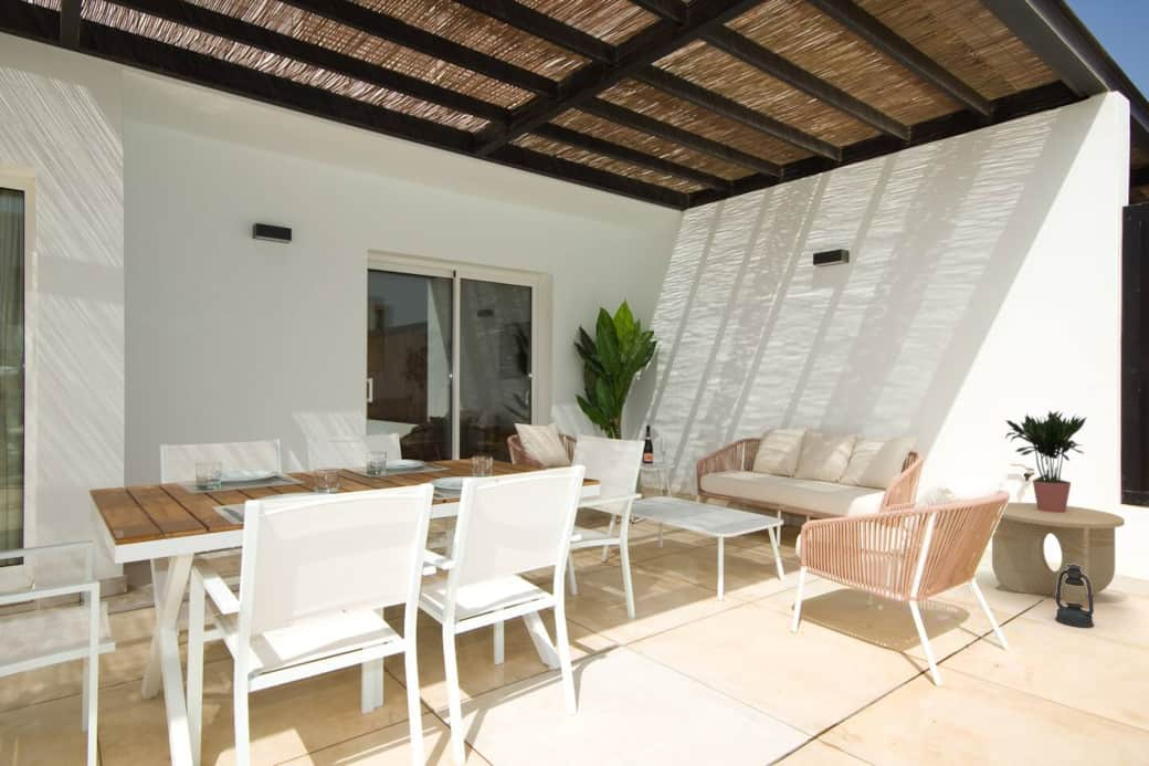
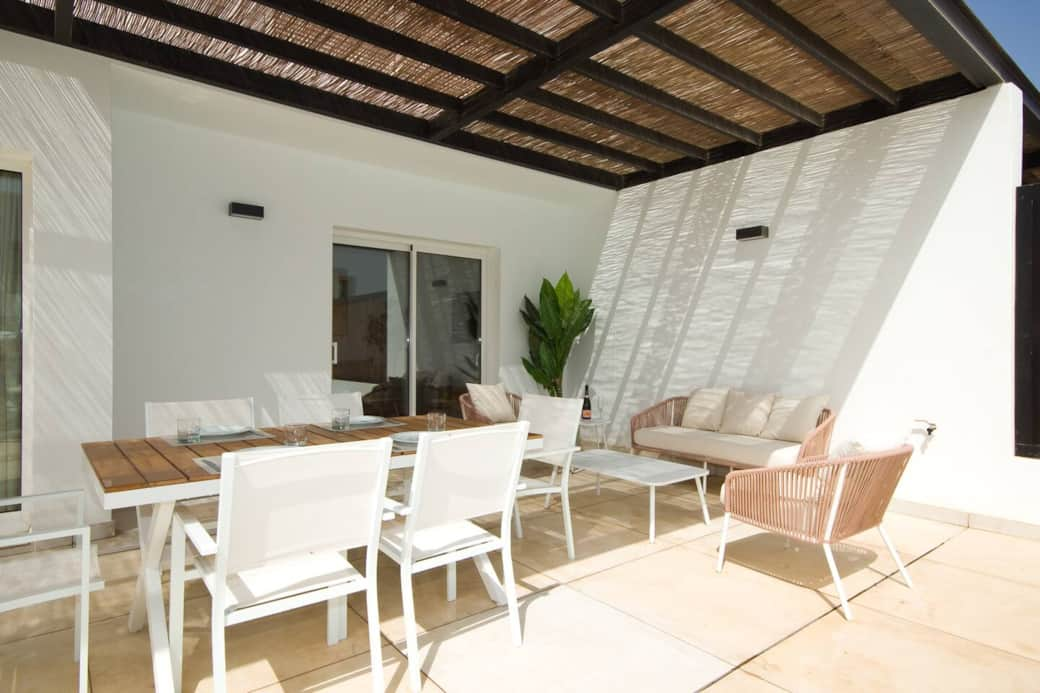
- lantern [1054,564,1095,629]
- side table [991,502,1126,605]
- potted plant [1004,410,1087,513]
